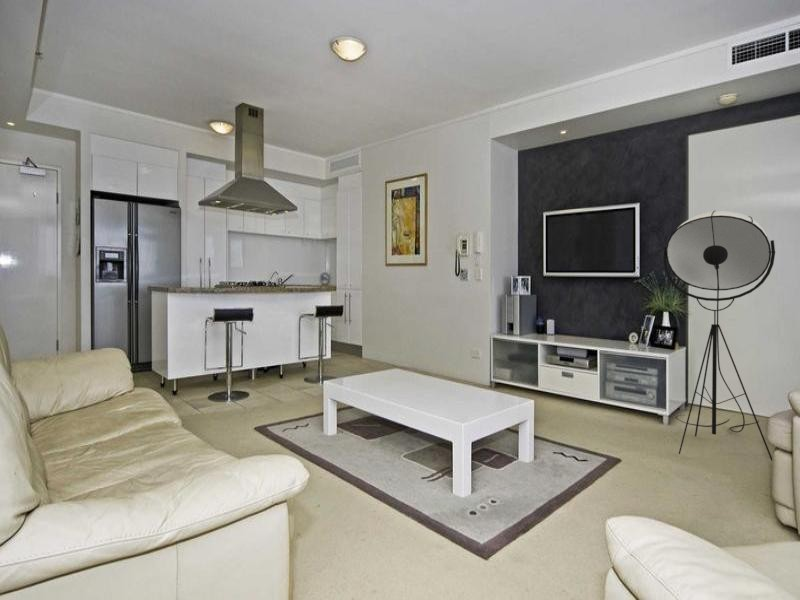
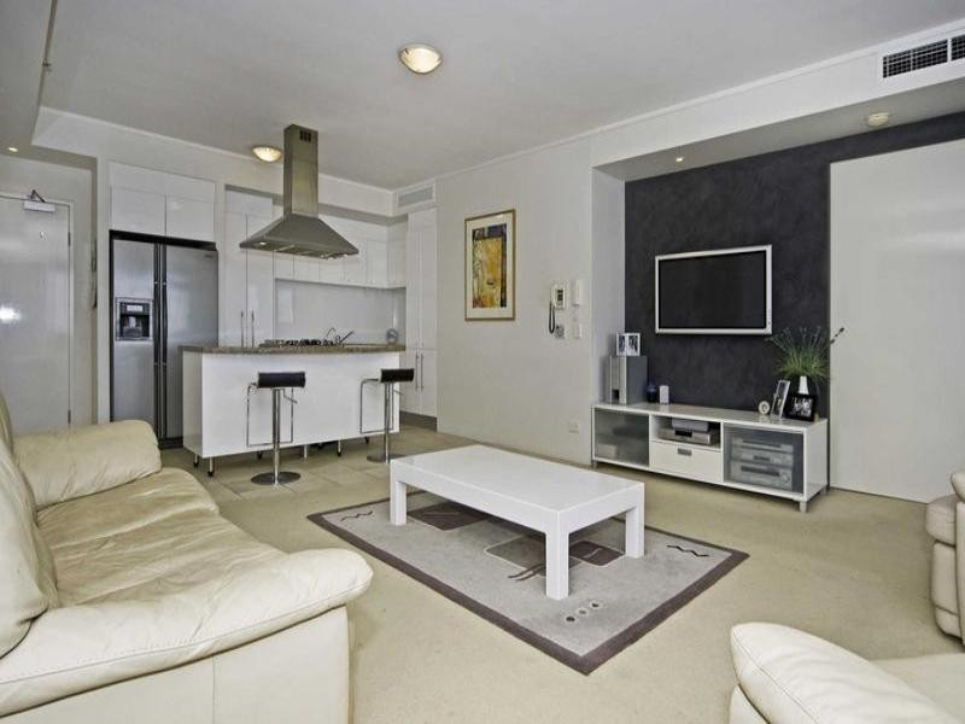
- floor lamp [662,210,776,462]
